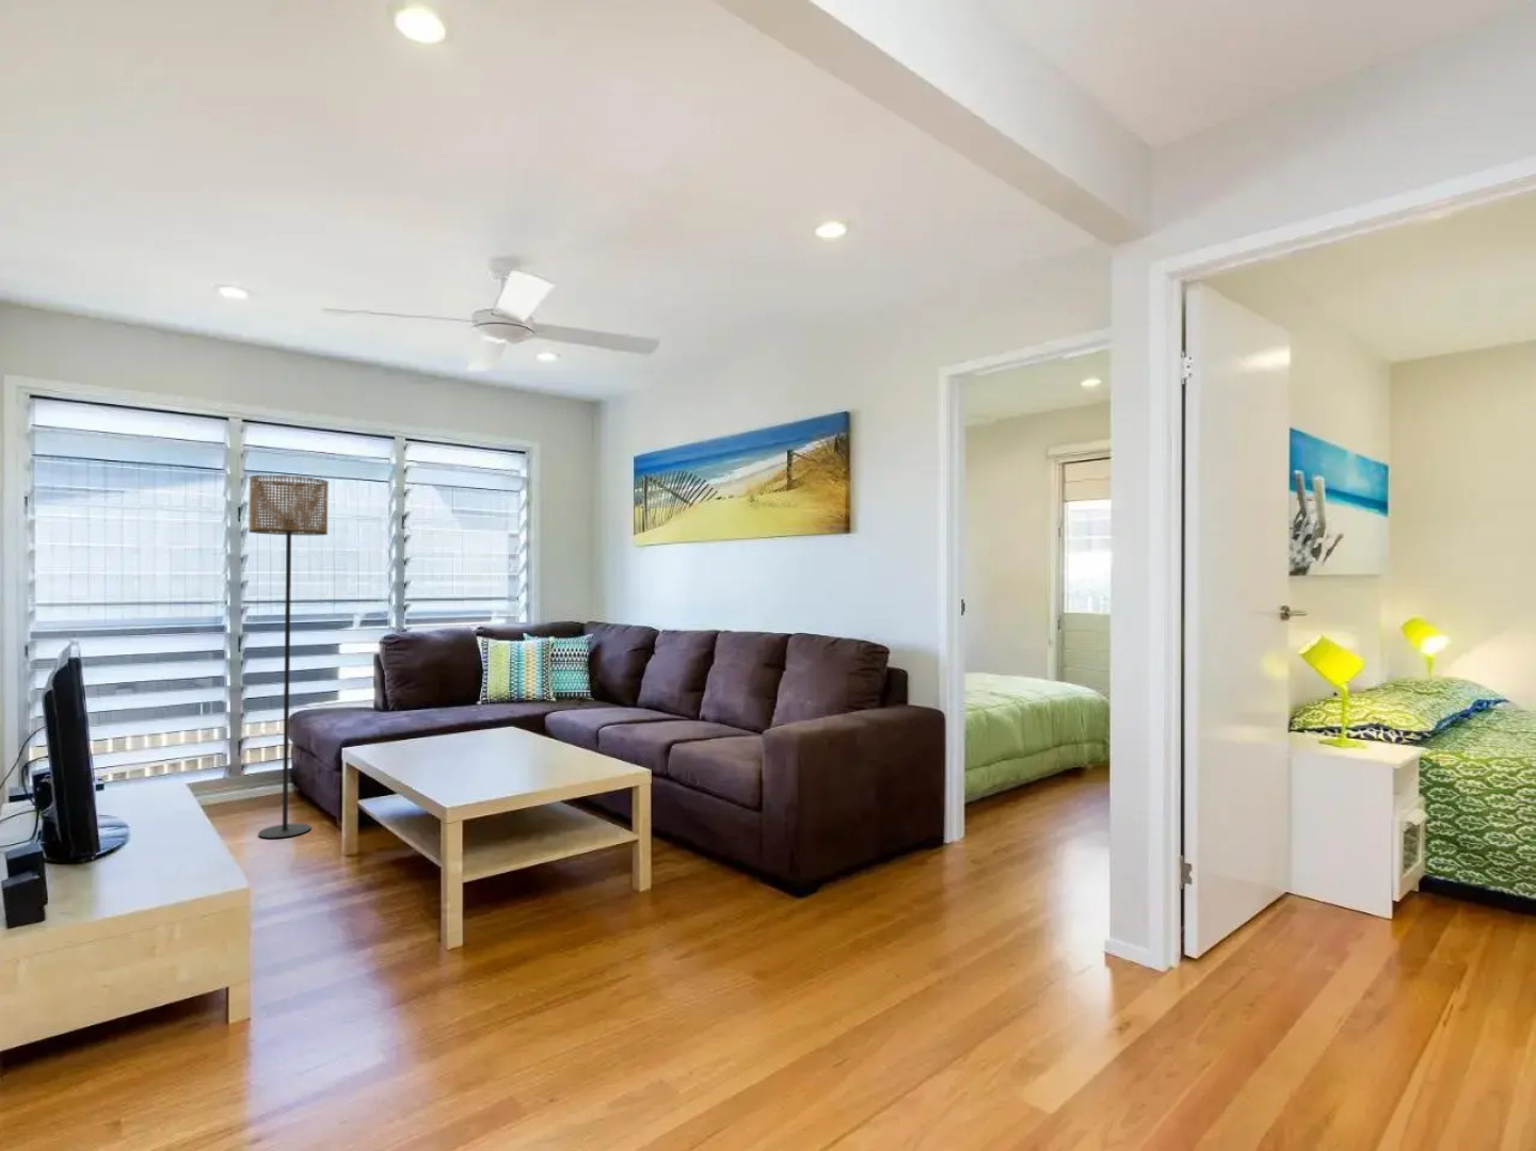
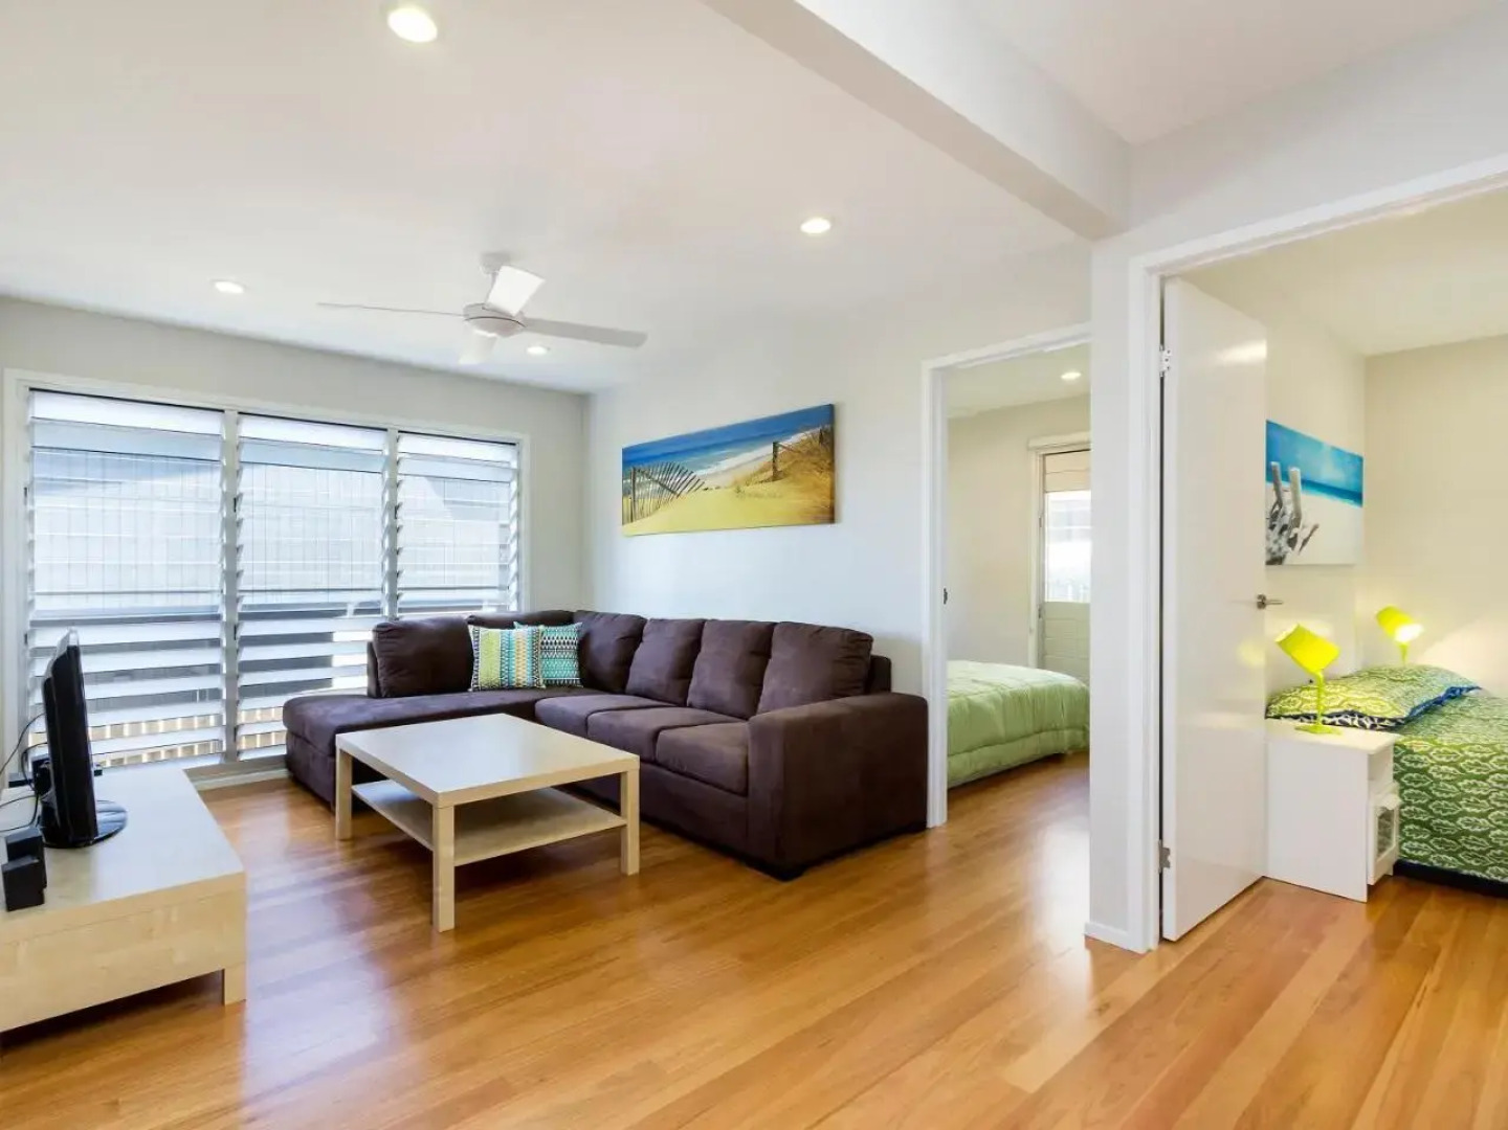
- floor lamp [248,474,330,840]
